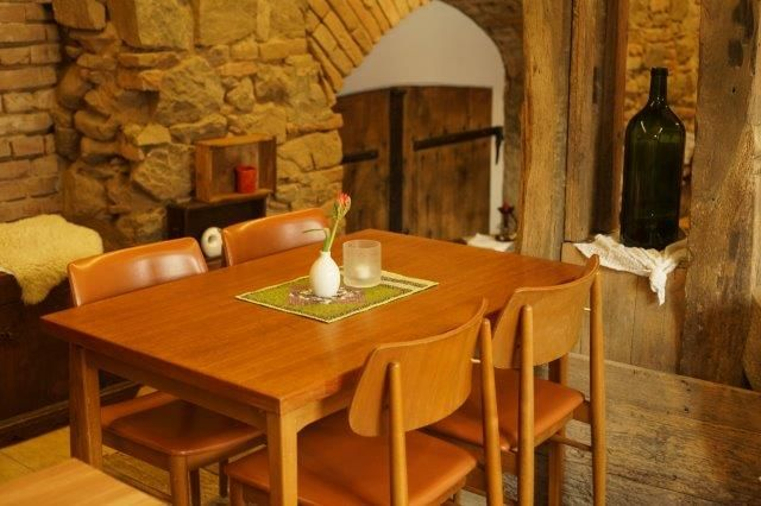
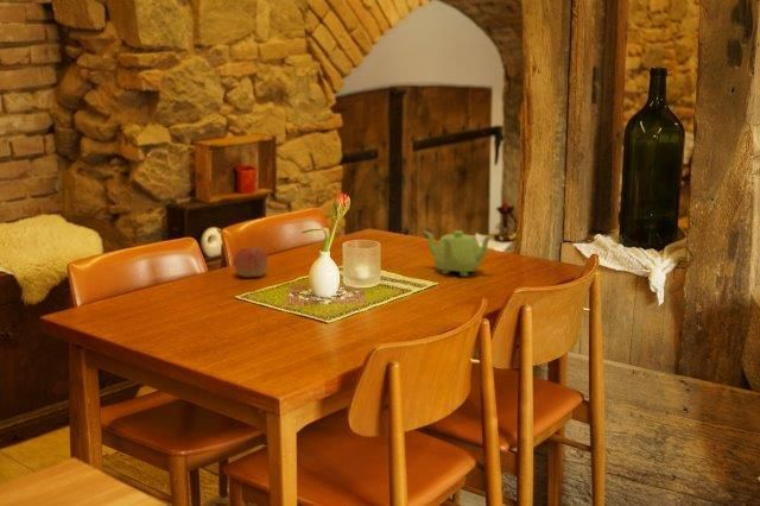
+ teapot [422,229,495,278]
+ apple [233,246,268,279]
